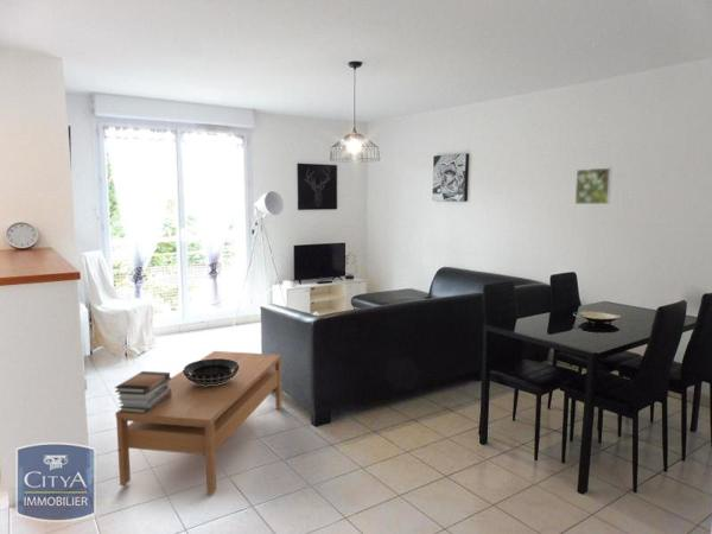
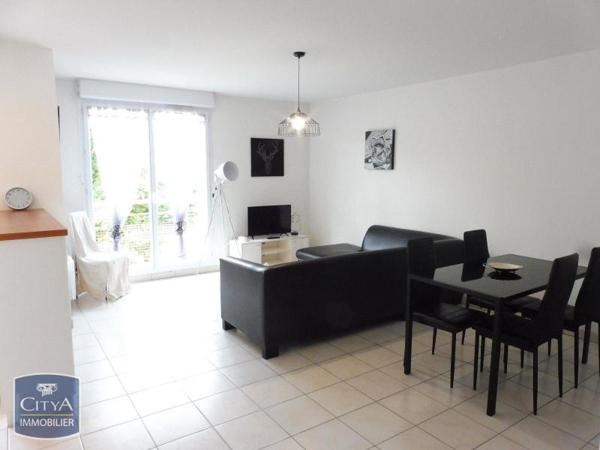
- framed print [574,166,614,205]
- coffee table [114,350,282,496]
- decorative bowl [182,358,240,386]
- book stack [114,370,172,414]
